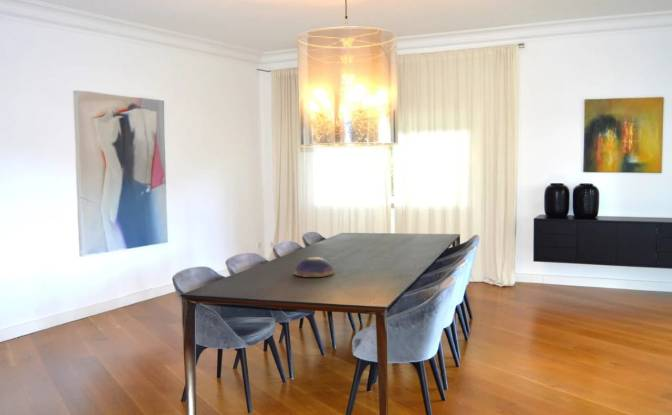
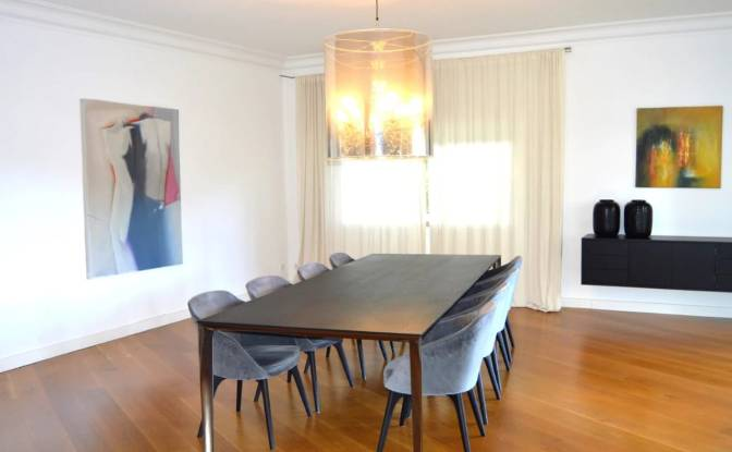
- decorative bowl [294,256,335,278]
